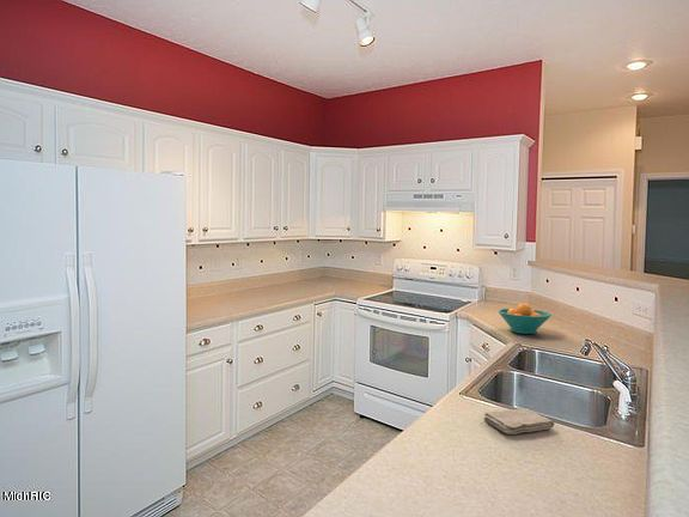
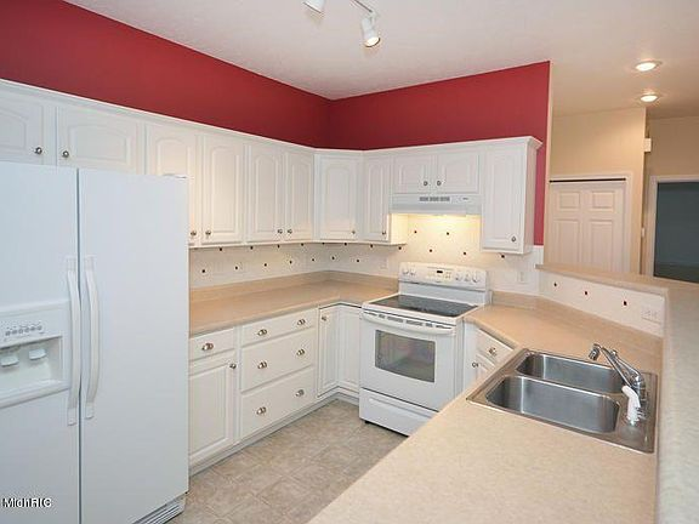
- washcloth [483,407,555,436]
- fruit bowl [496,302,553,335]
